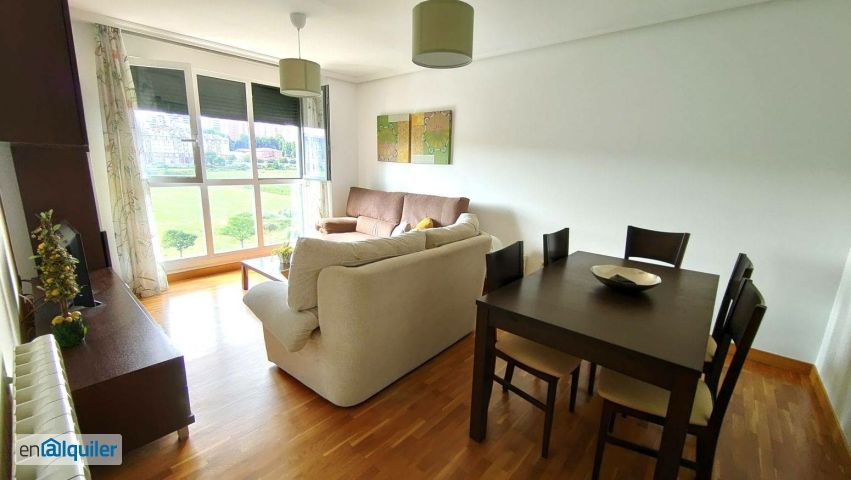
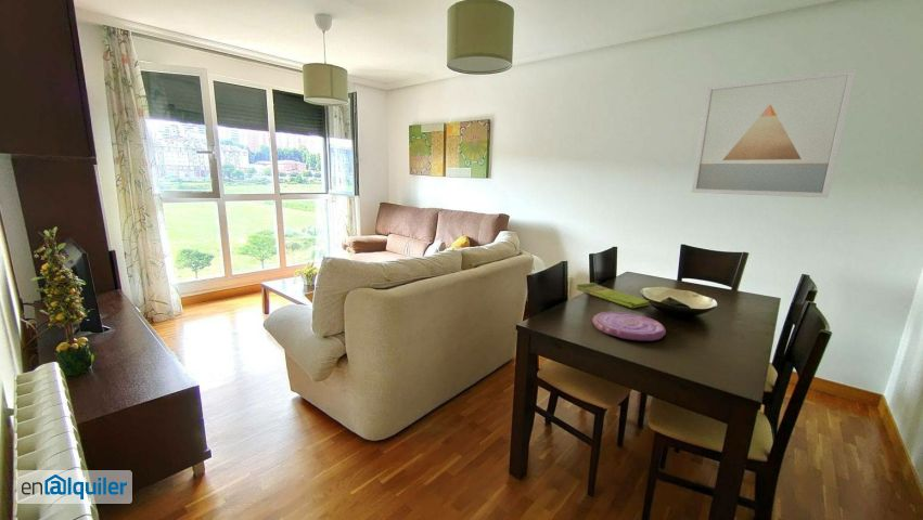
+ wall art [690,67,858,199]
+ dish towel [575,282,652,309]
+ plate [591,311,667,342]
